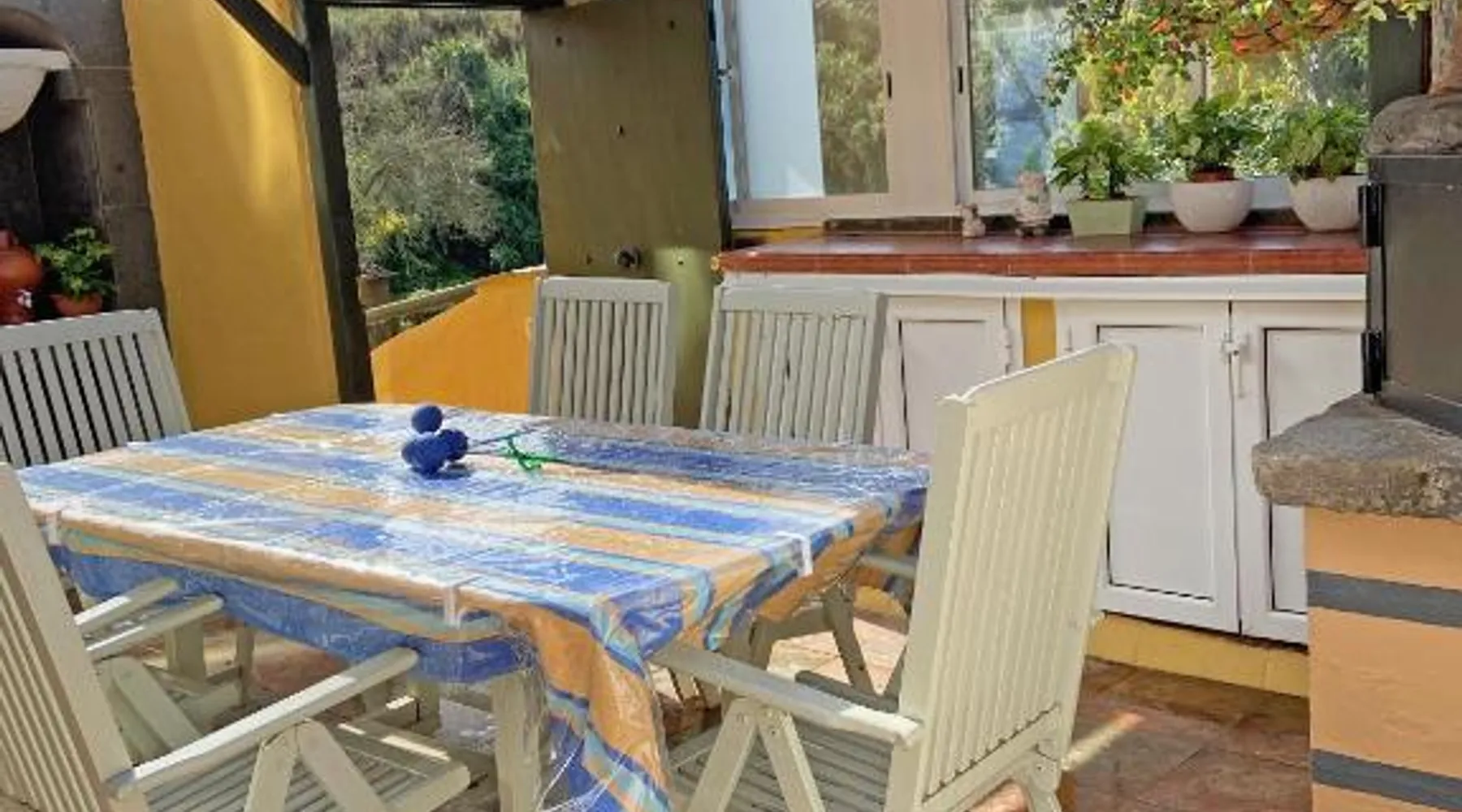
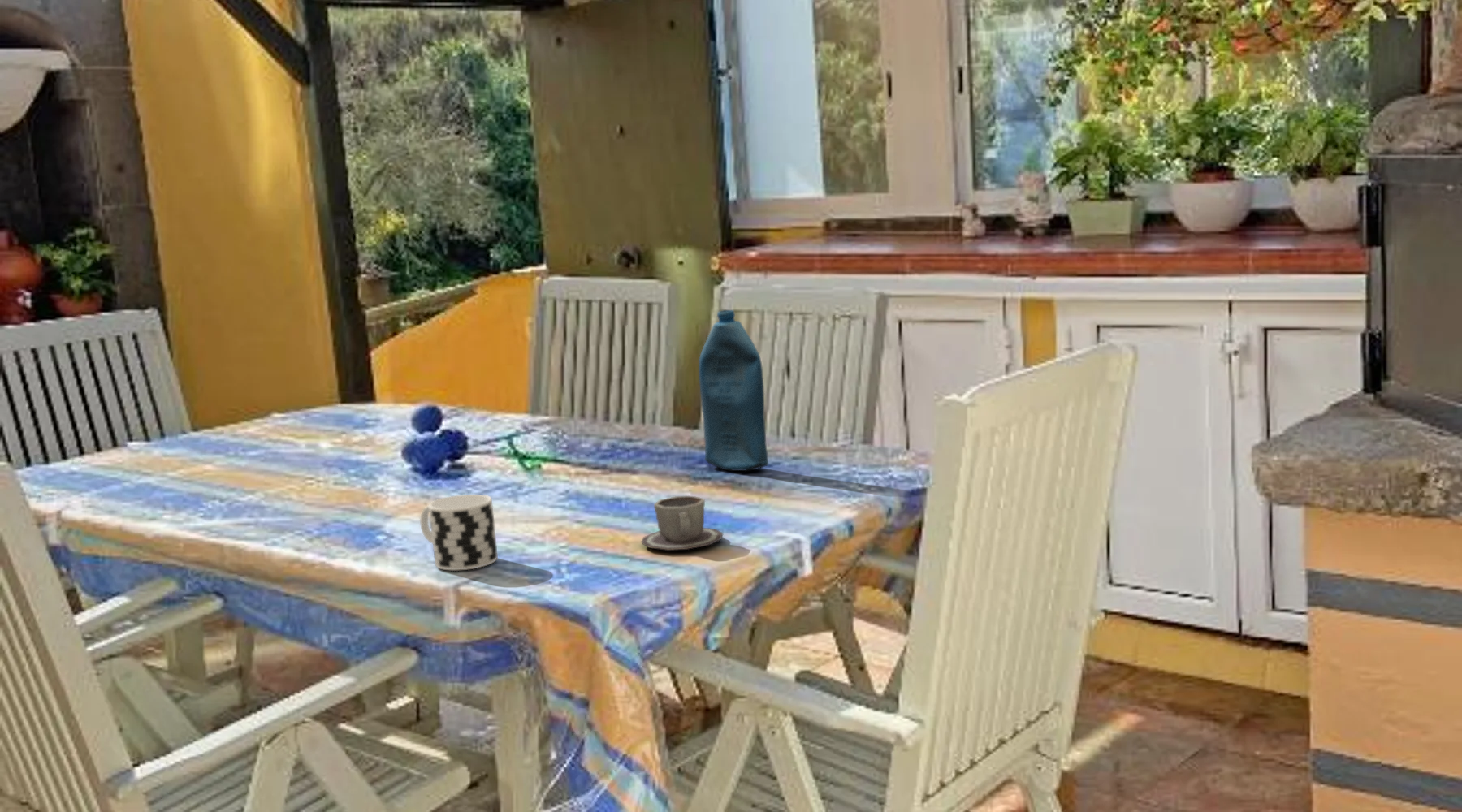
+ cup [640,495,724,551]
+ bottle [699,309,769,472]
+ cup [419,494,499,571]
